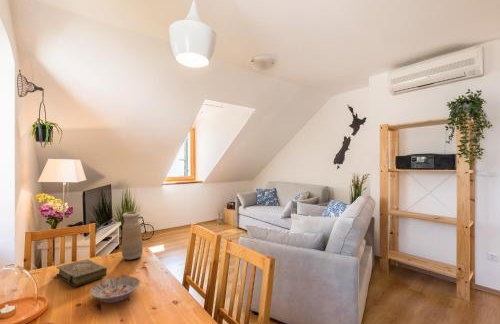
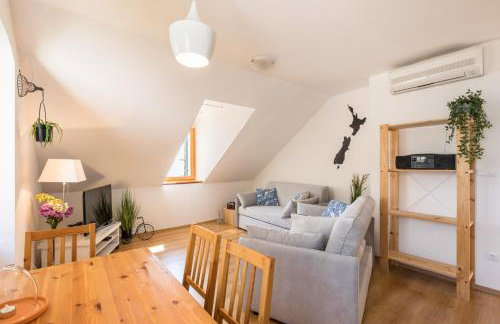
- book [55,258,108,287]
- vase [121,211,144,260]
- bowl [89,275,142,304]
